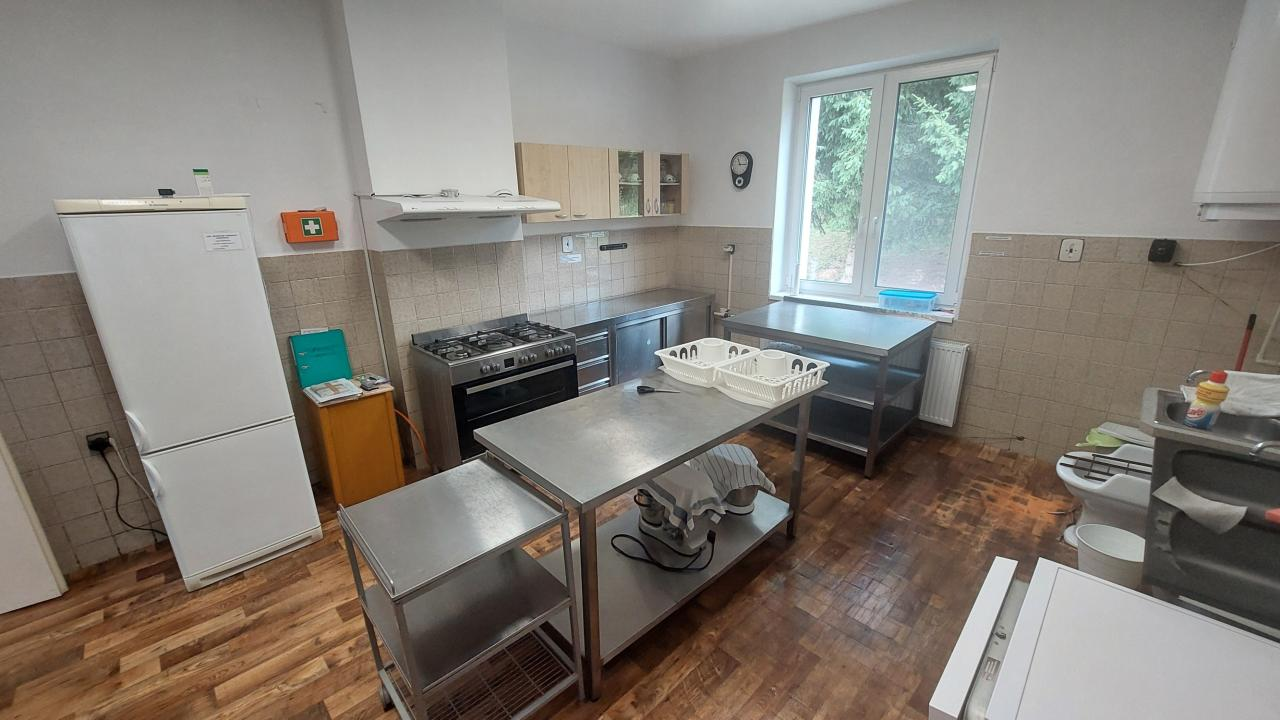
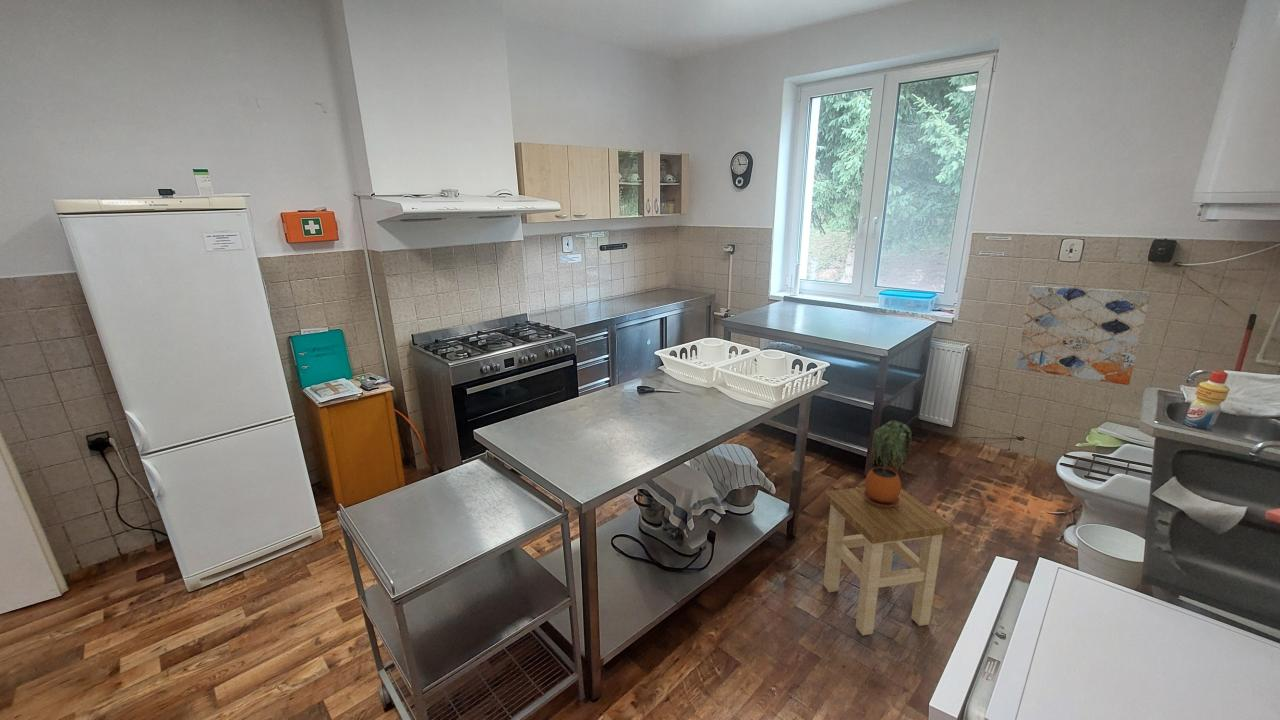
+ wall art [1015,285,1152,386]
+ stool [823,486,954,636]
+ potted plant [863,419,912,507]
